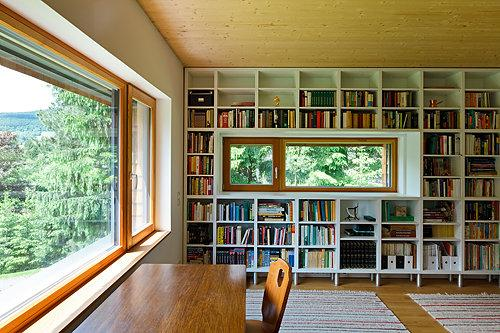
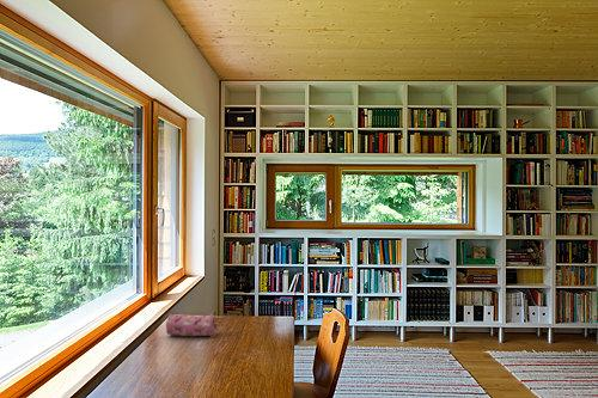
+ pencil case [165,313,218,337]
